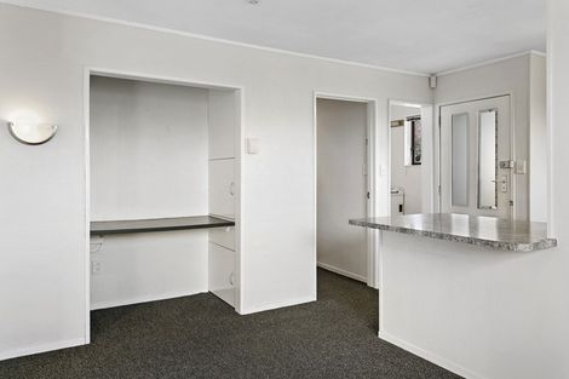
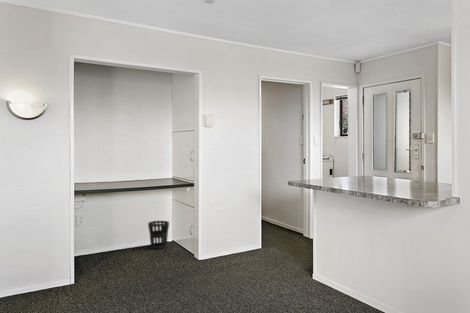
+ wastebasket [147,220,170,250]
